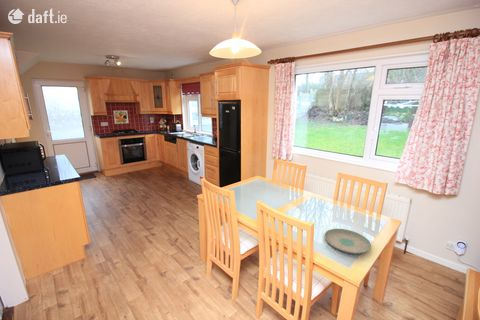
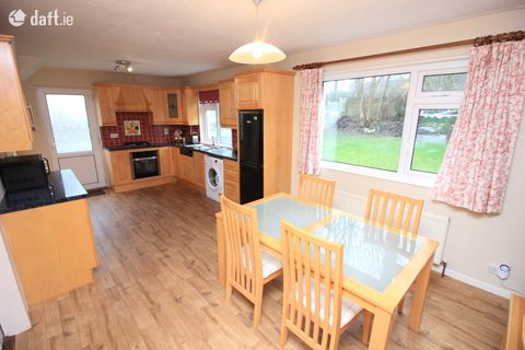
- plate [324,228,372,255]
